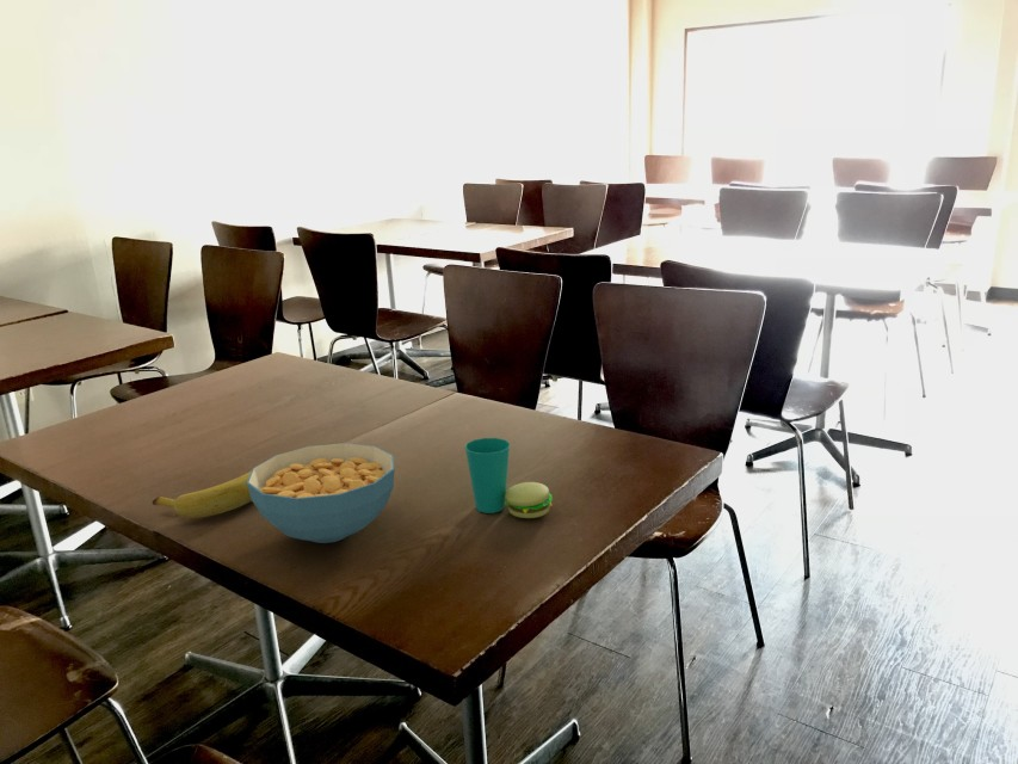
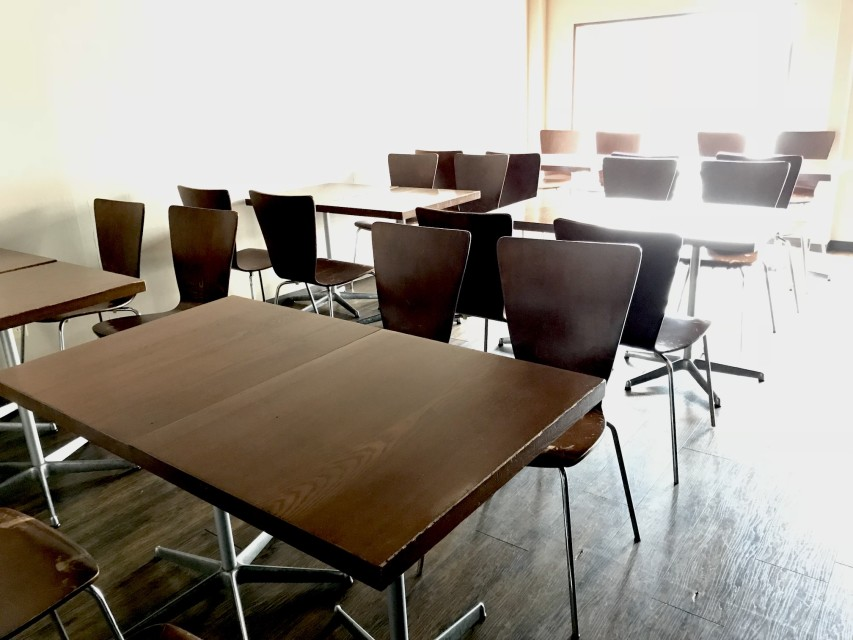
- cup [464,437,553,519]
- banana [152,470,253,519]
- cereal bowl [247,442,395,544]
